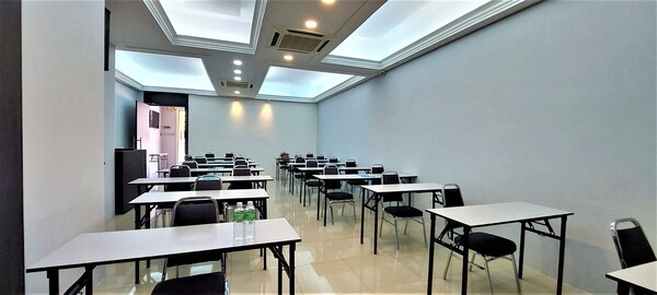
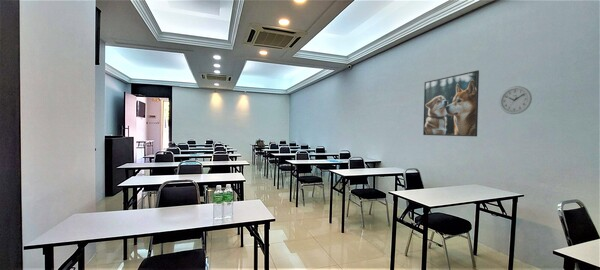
+ wall clock [499,85,533,115]
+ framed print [422,69,480,137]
